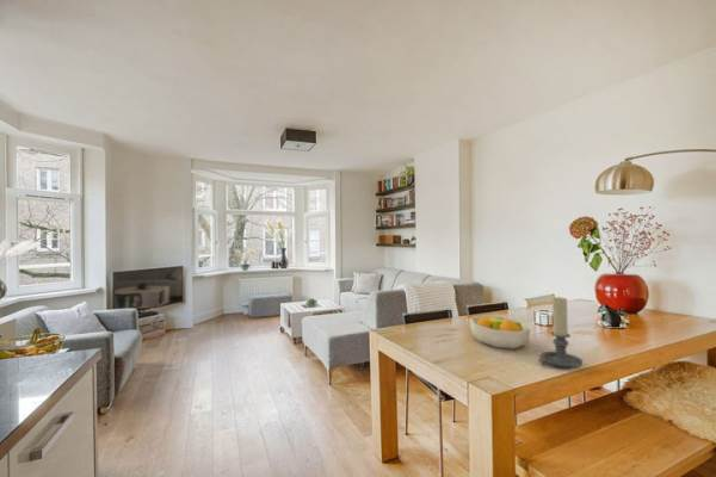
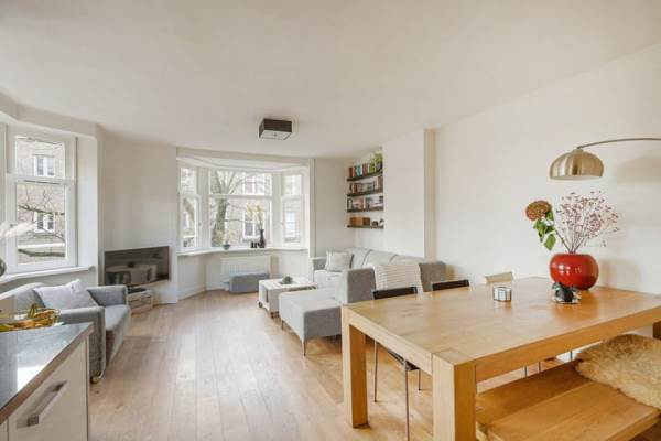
- candle holder [538,296,584,368]
- fruit bowl [469,315,531,351]
